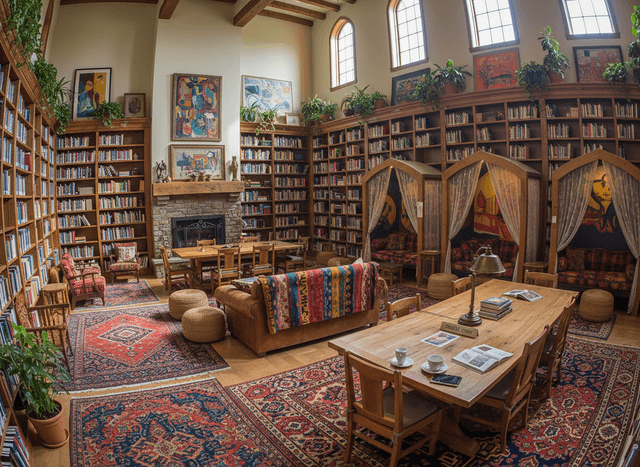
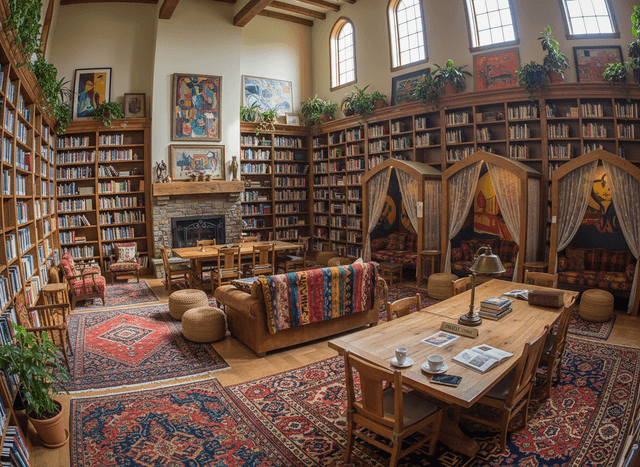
+ bible [527,289,566,308]
